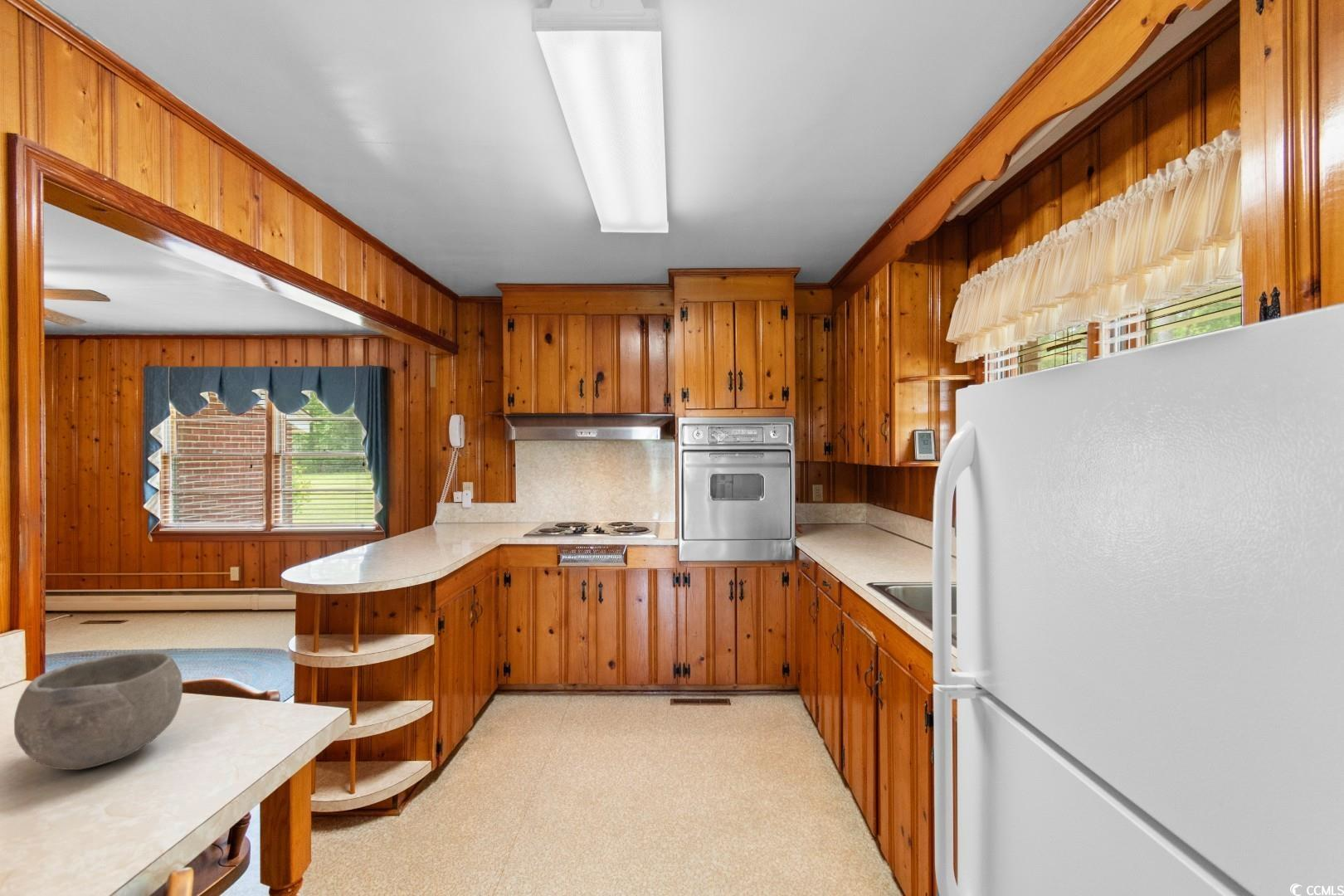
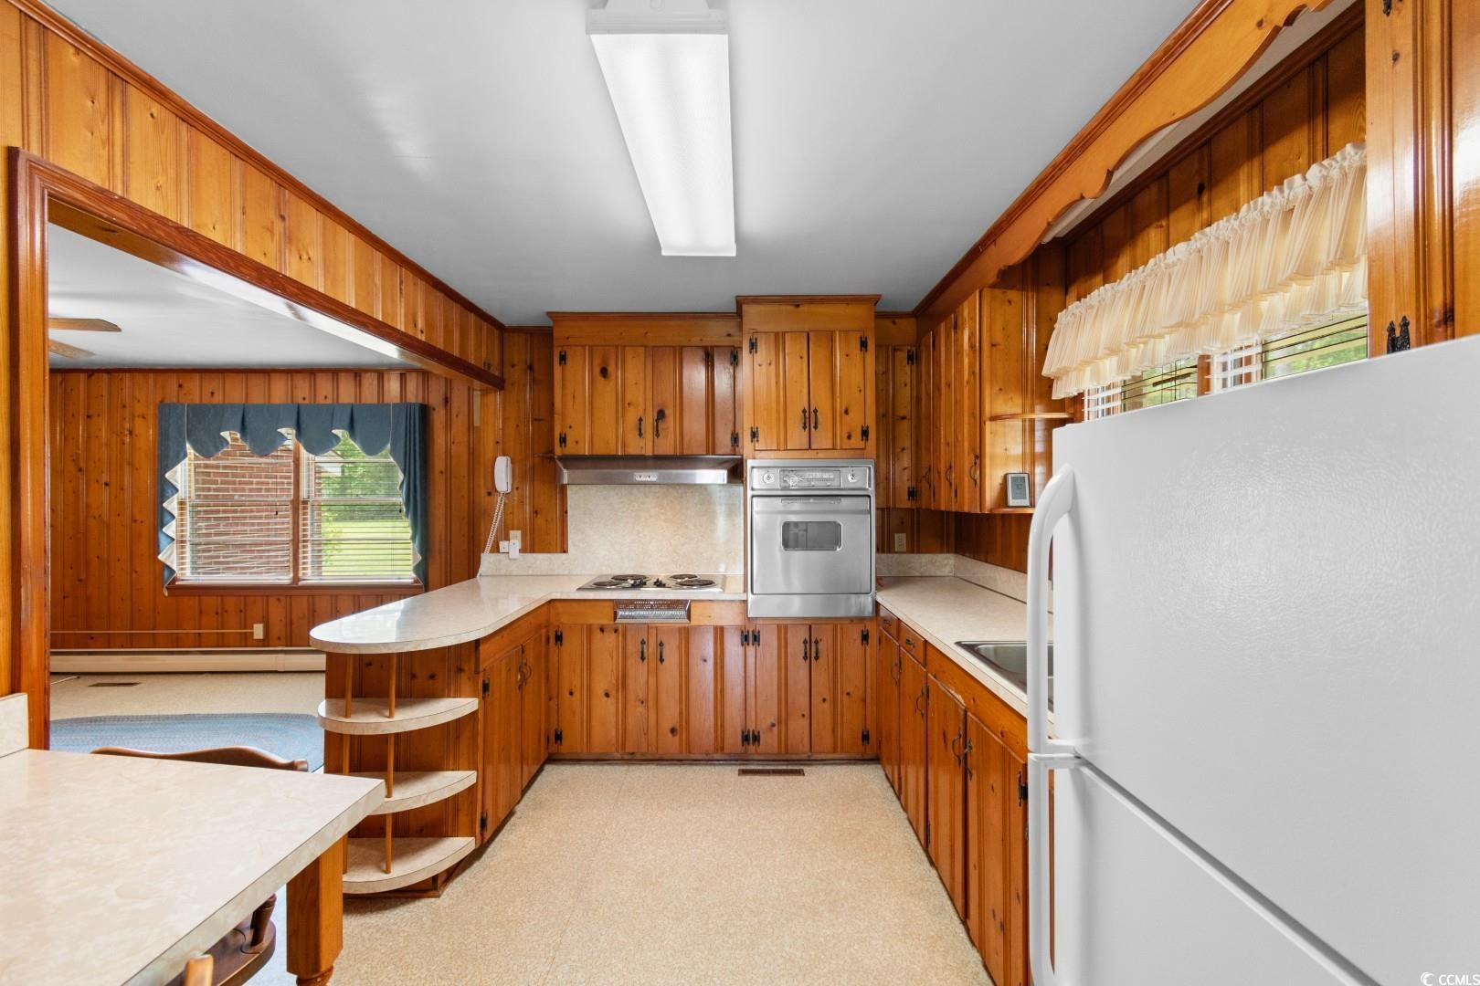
- bowl [13,650,183,771]
